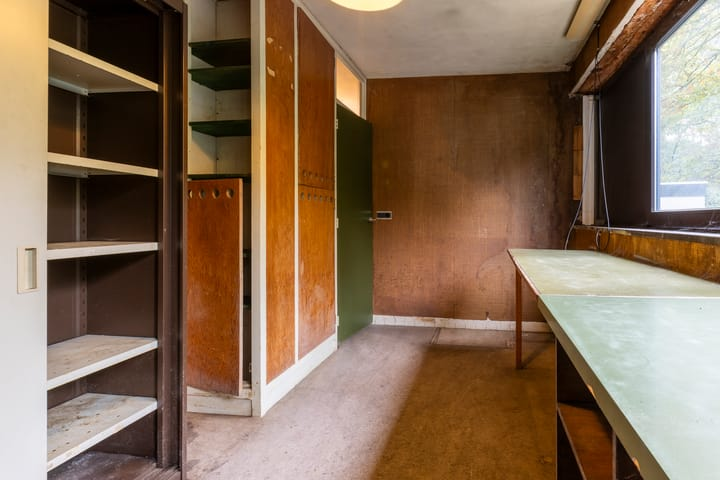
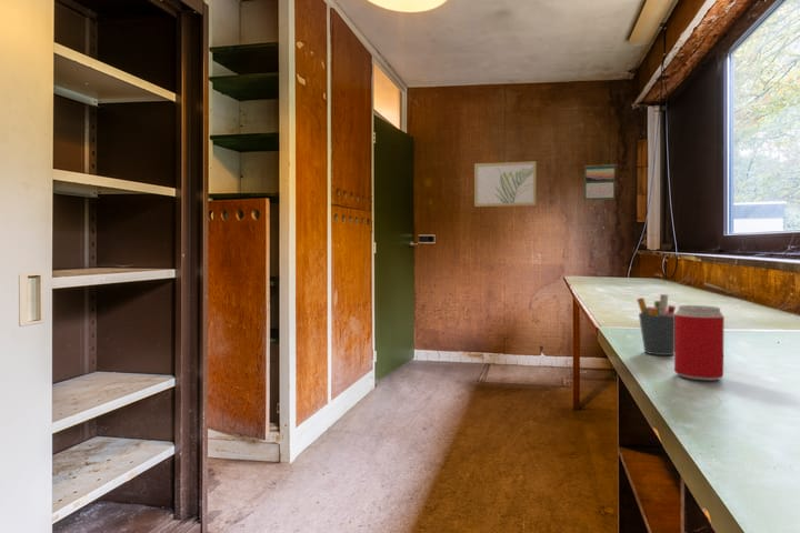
+ calendar [583,163,617,201]
+ beverage can [673,304,726,381]
+ pen holder [636,293,677,356]
+ wall art [473,160,537,208]
